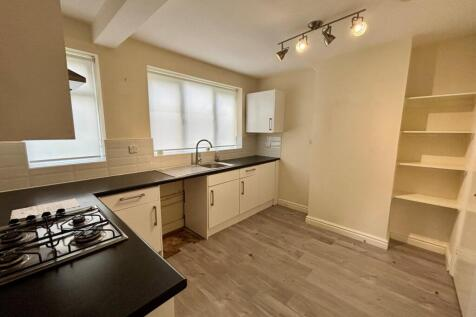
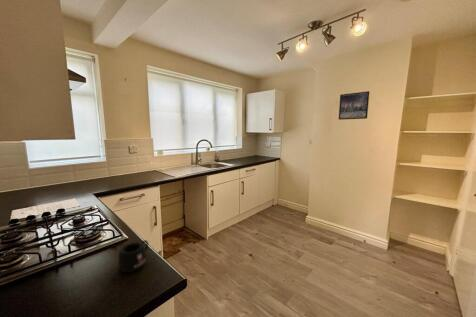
+ mug [117,239,149,273]
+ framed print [338,90,370,121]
